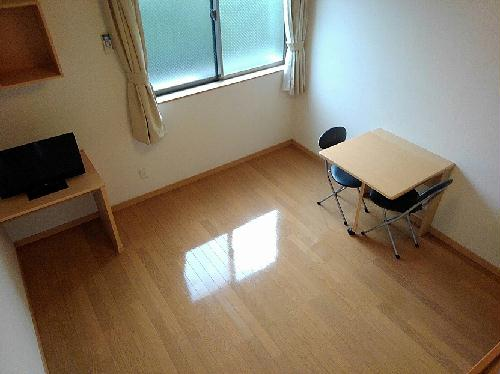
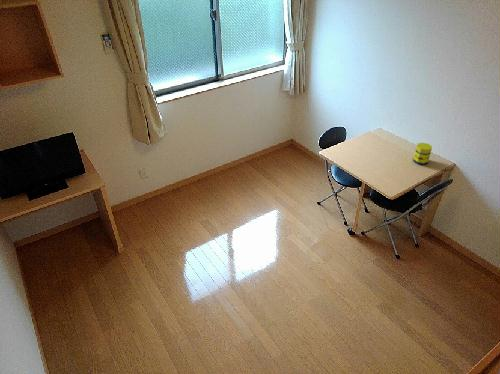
+ jar [412,142,433,165]
